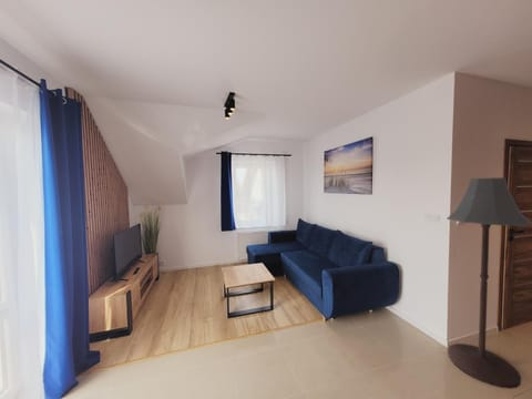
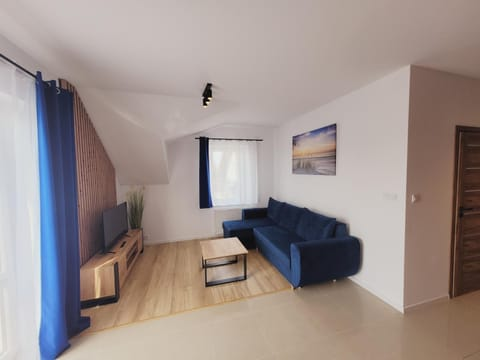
- floor lamp [446,176,532,390]
